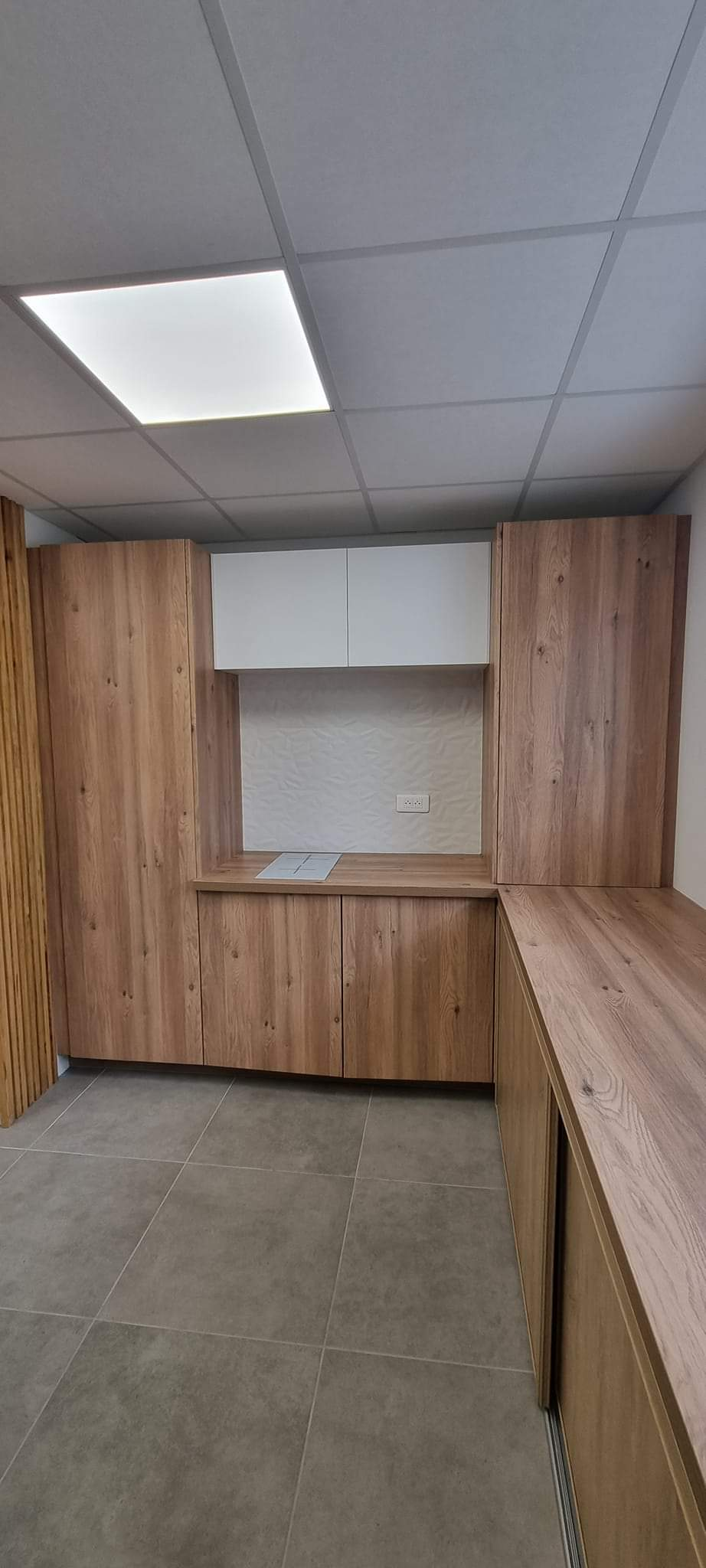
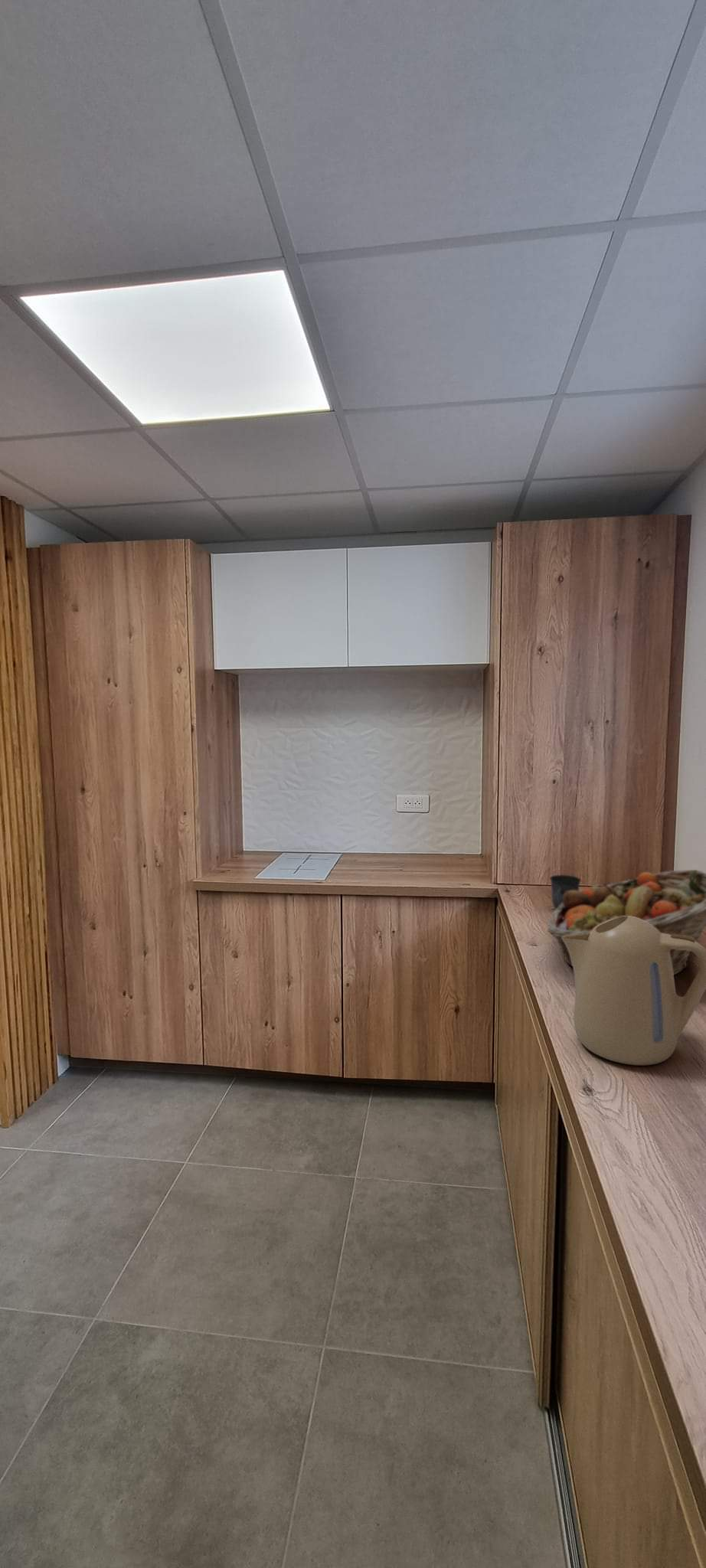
+ kettle [562,916,706,1066]
+ mug [549,874,582,910]
+ fruit basket [547,869,706,976]
